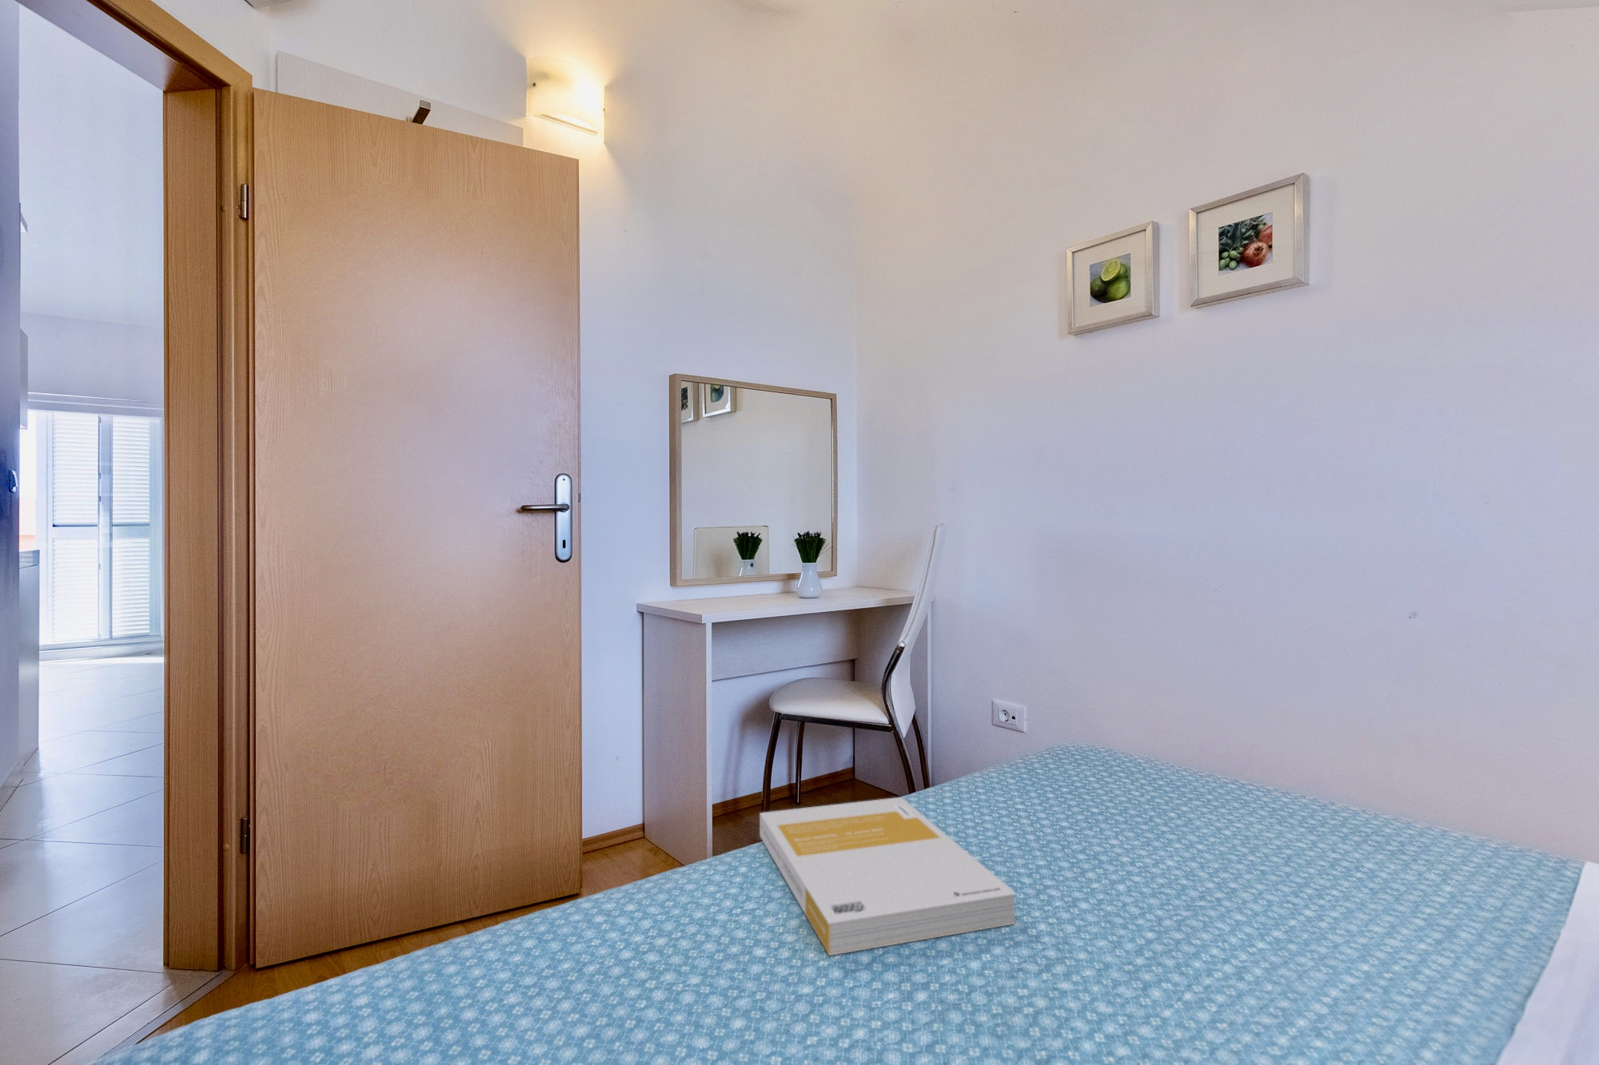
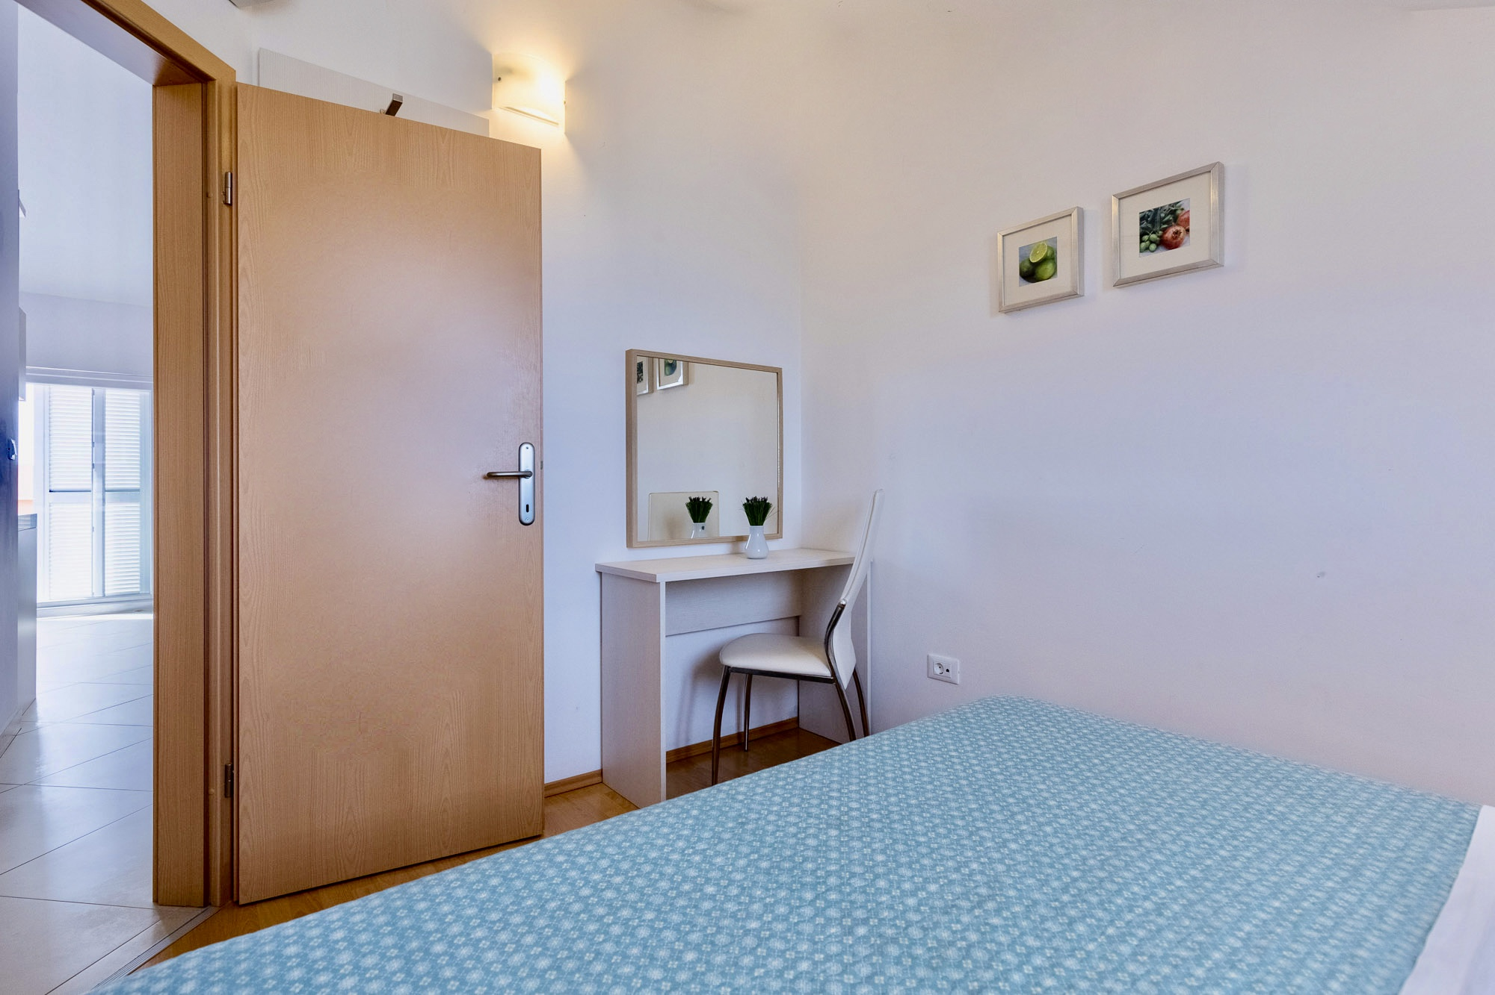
- book [758,796,1016,957]
